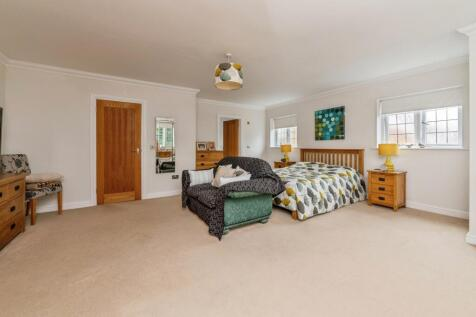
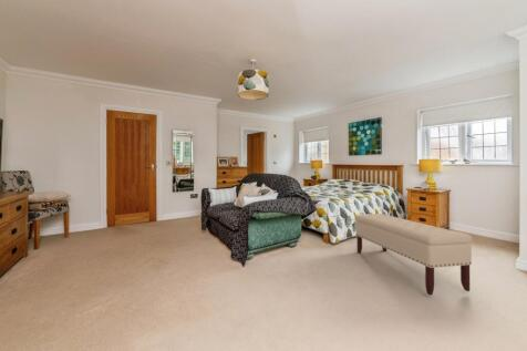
+ bench [354,213,474,297]
